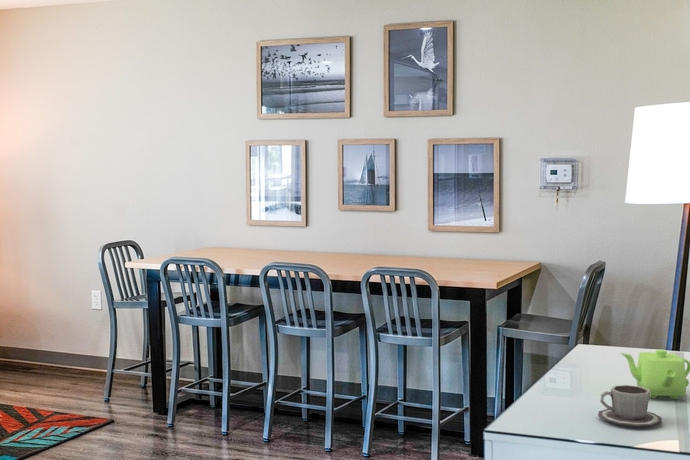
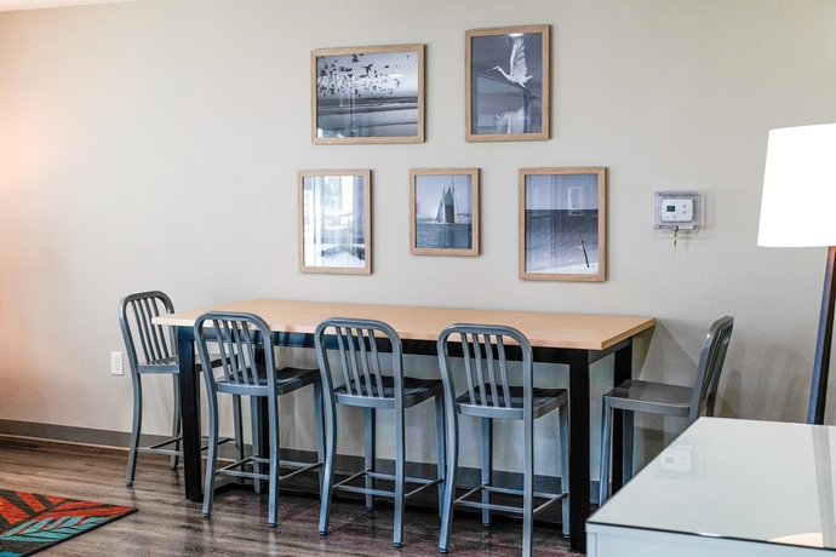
- teapot [619,348,690,400]
- cup [597,384,663,428]
